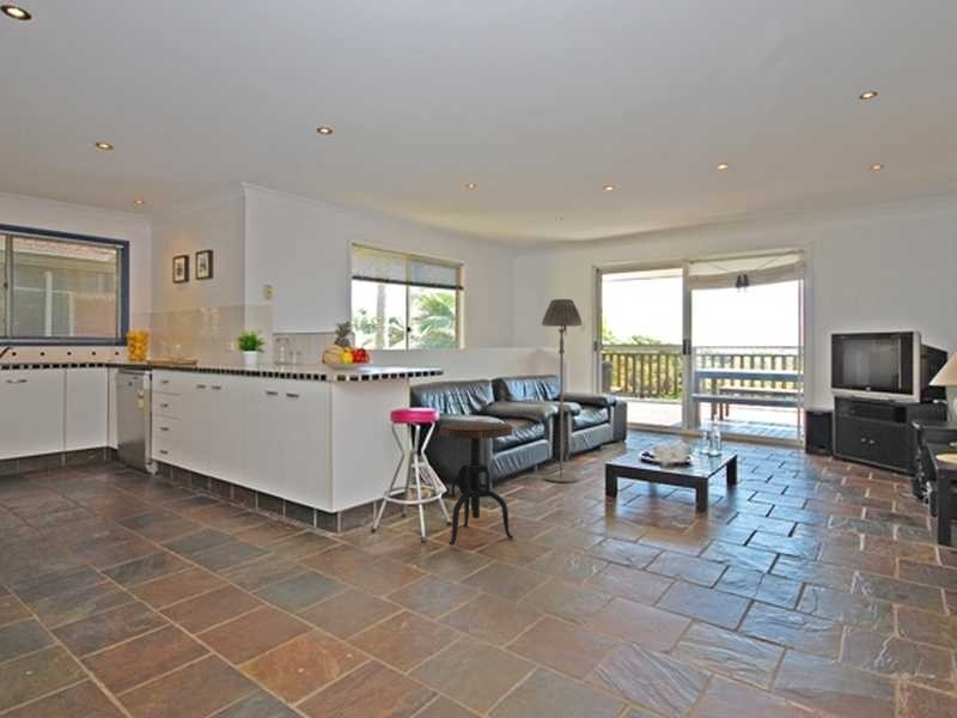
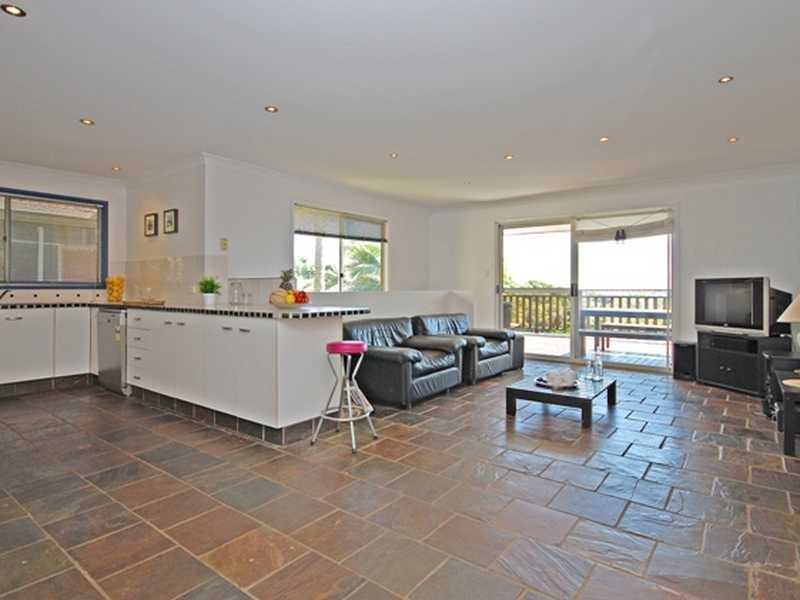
- floor lamp [541,298,584,483]
- side table [439,420,514,546]
